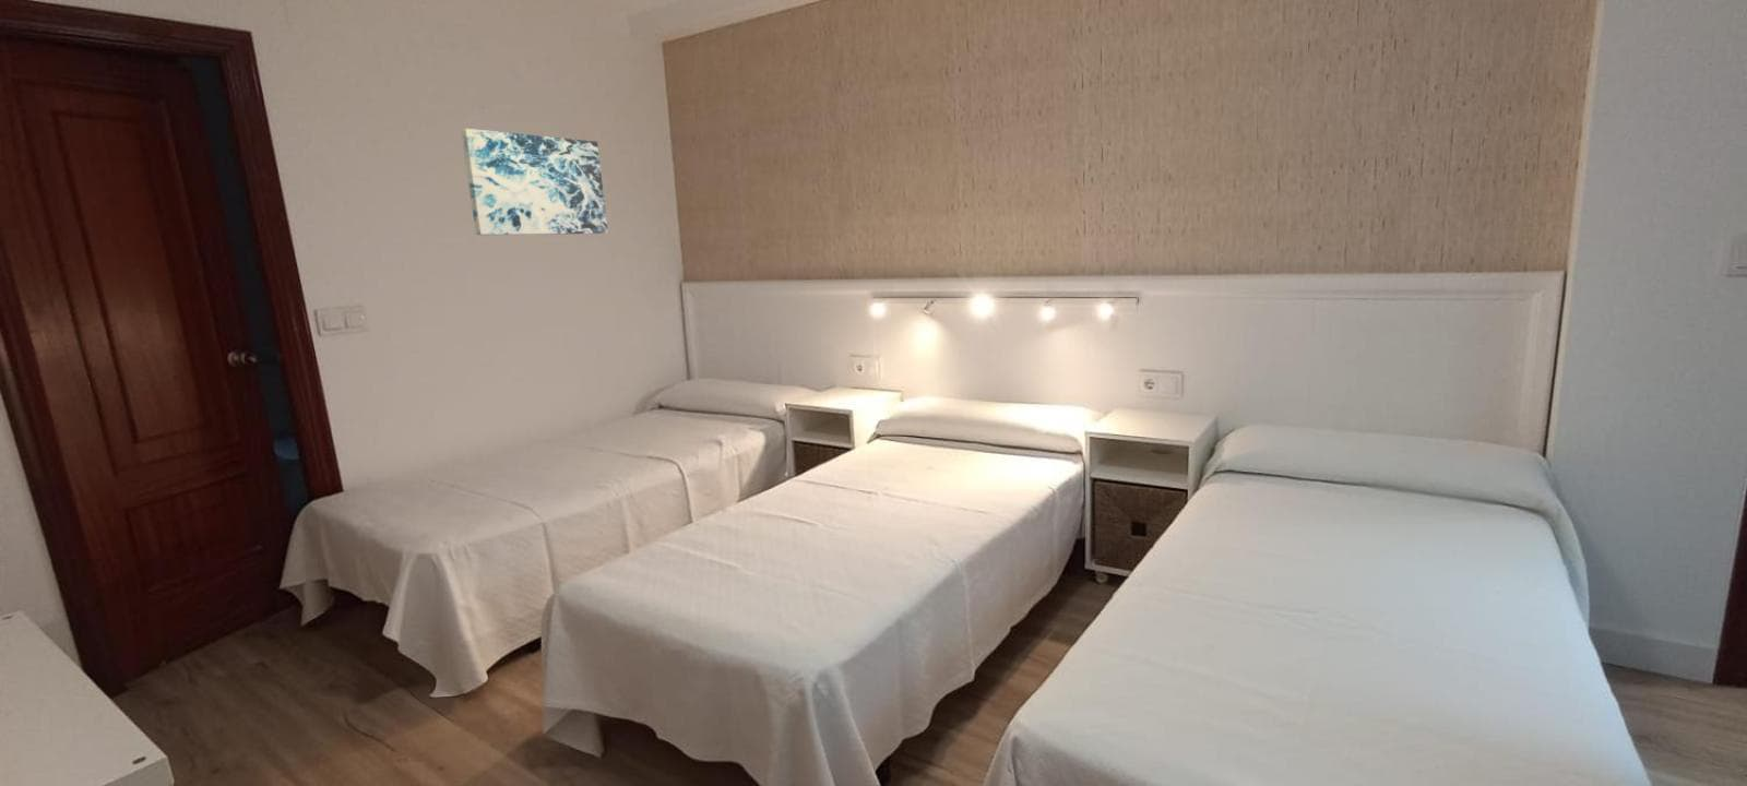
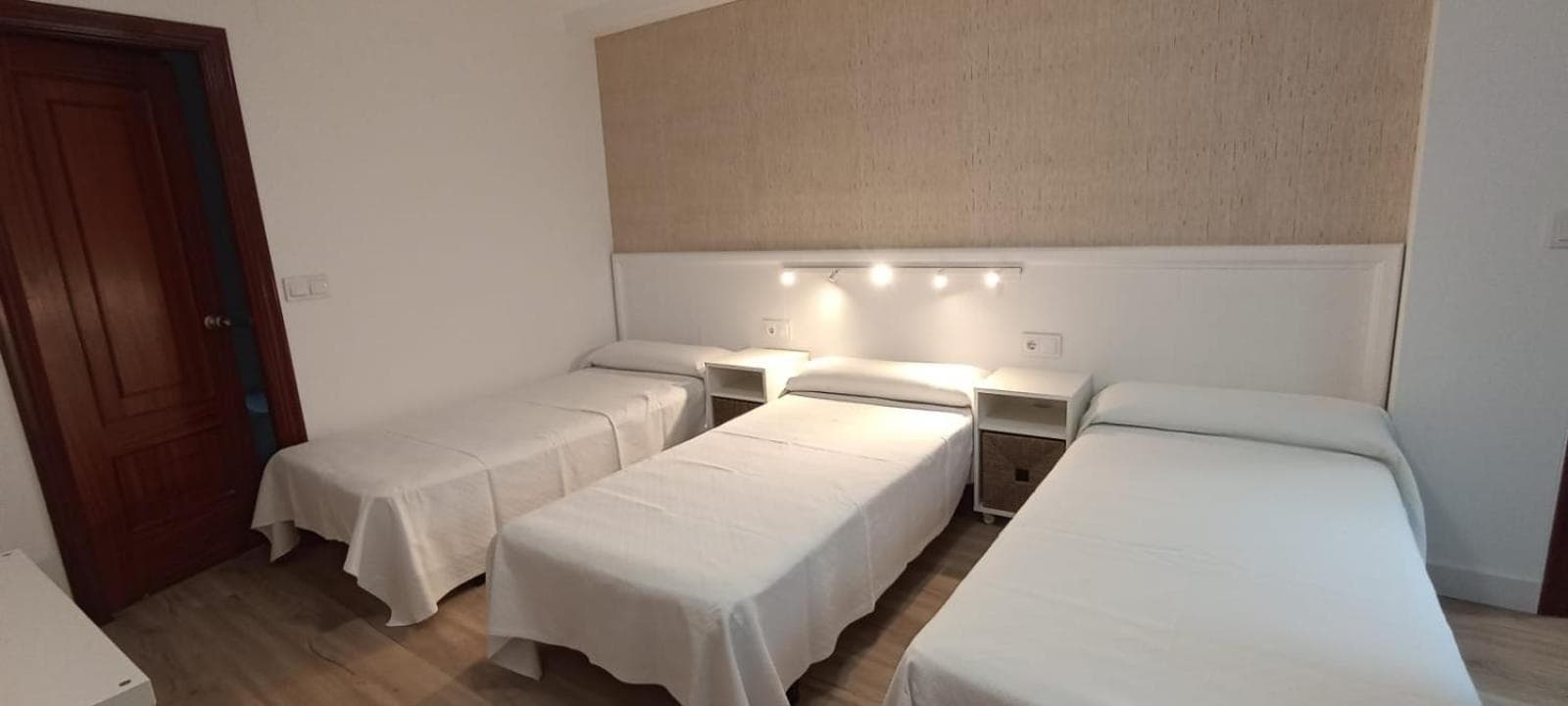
- wall art [460,128,609,236]
